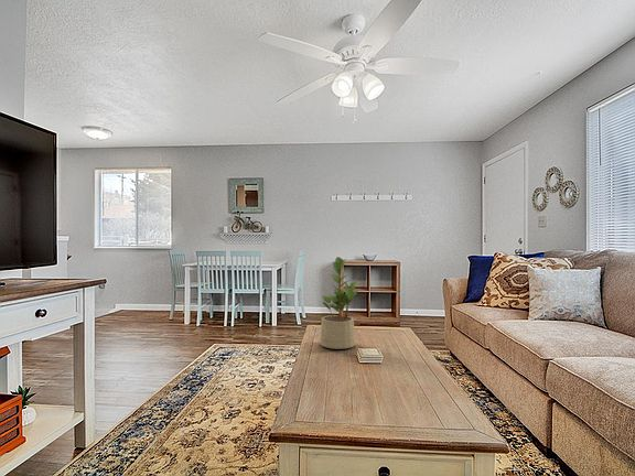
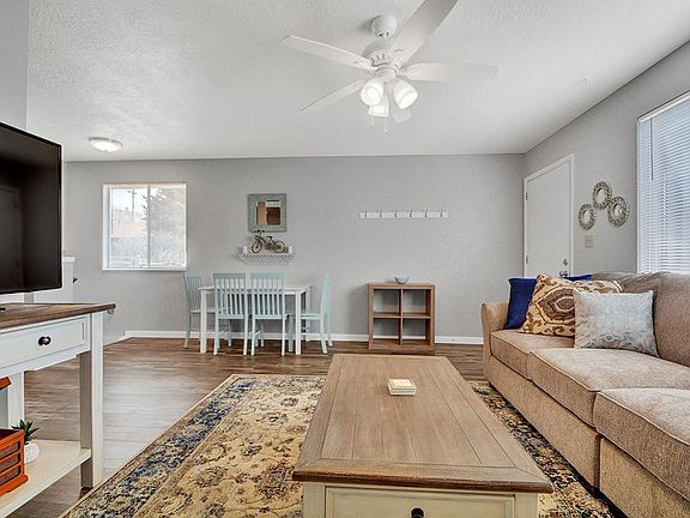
- potted plant [319,256,360,350]
